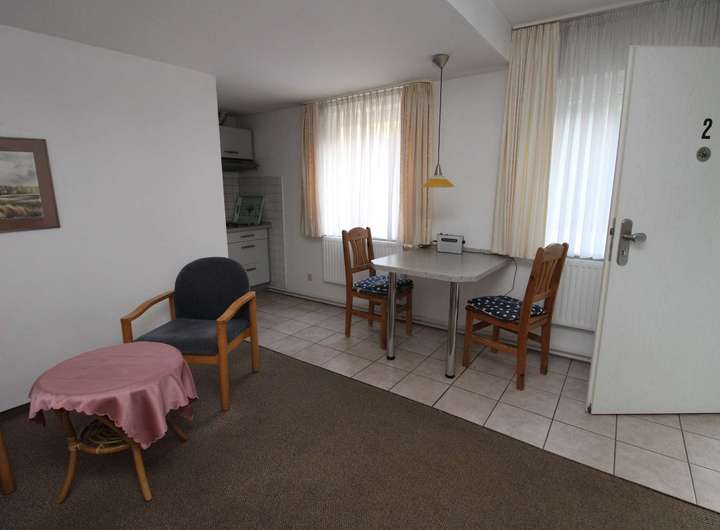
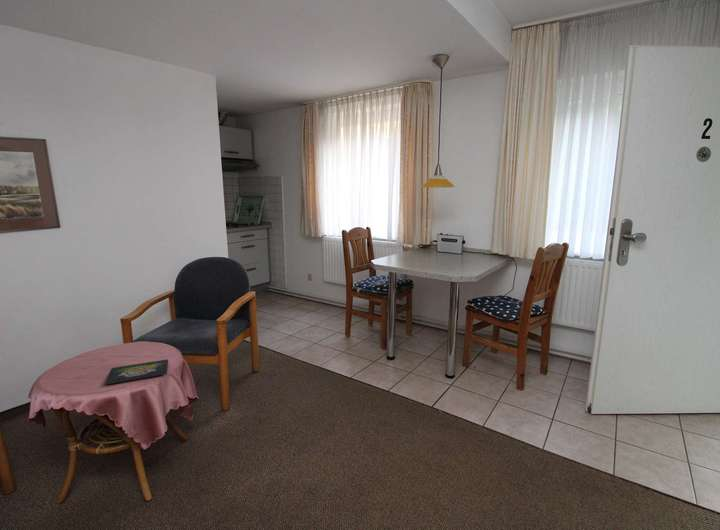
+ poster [104,358,169,386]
